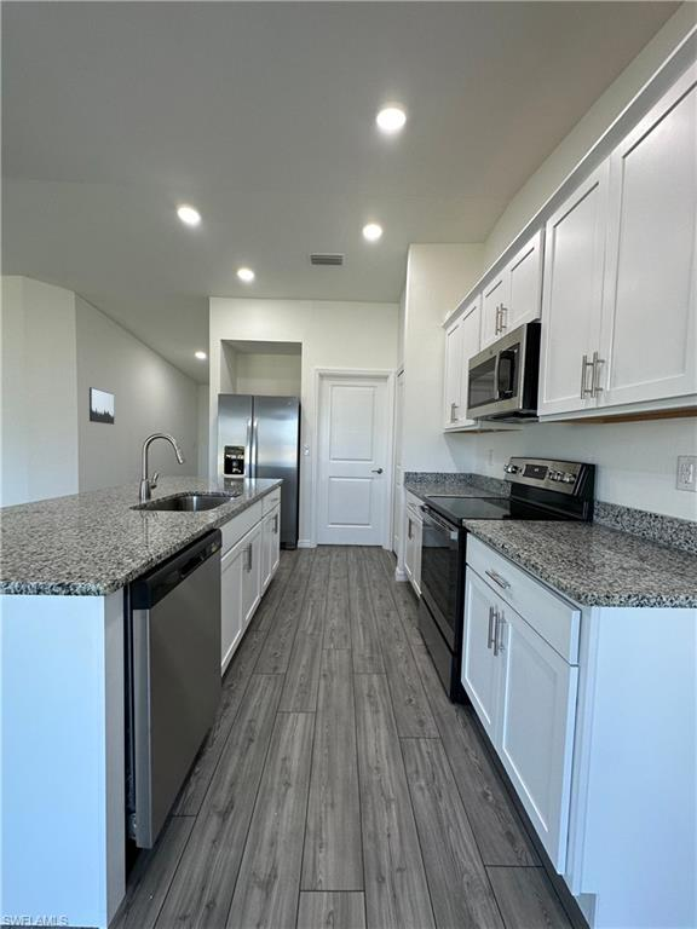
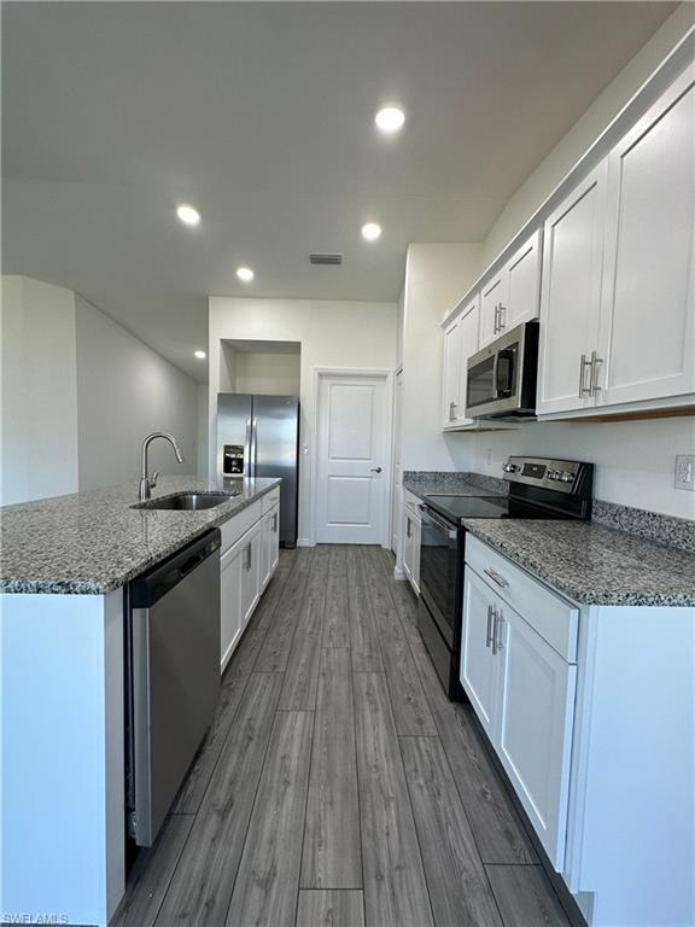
- wall art [88,386,115,426]
